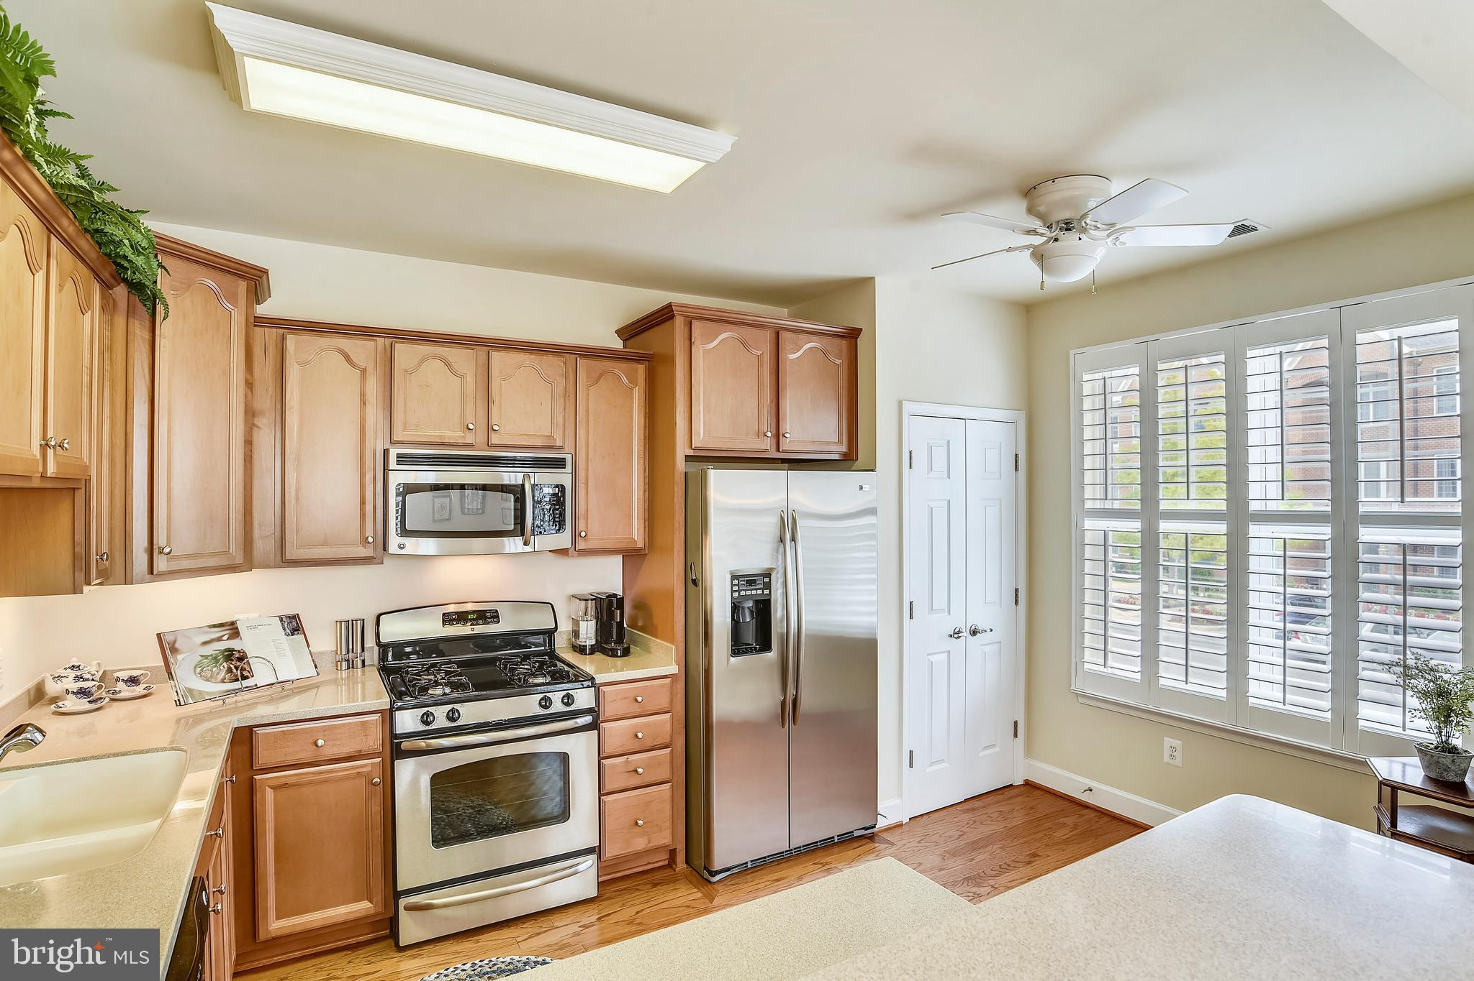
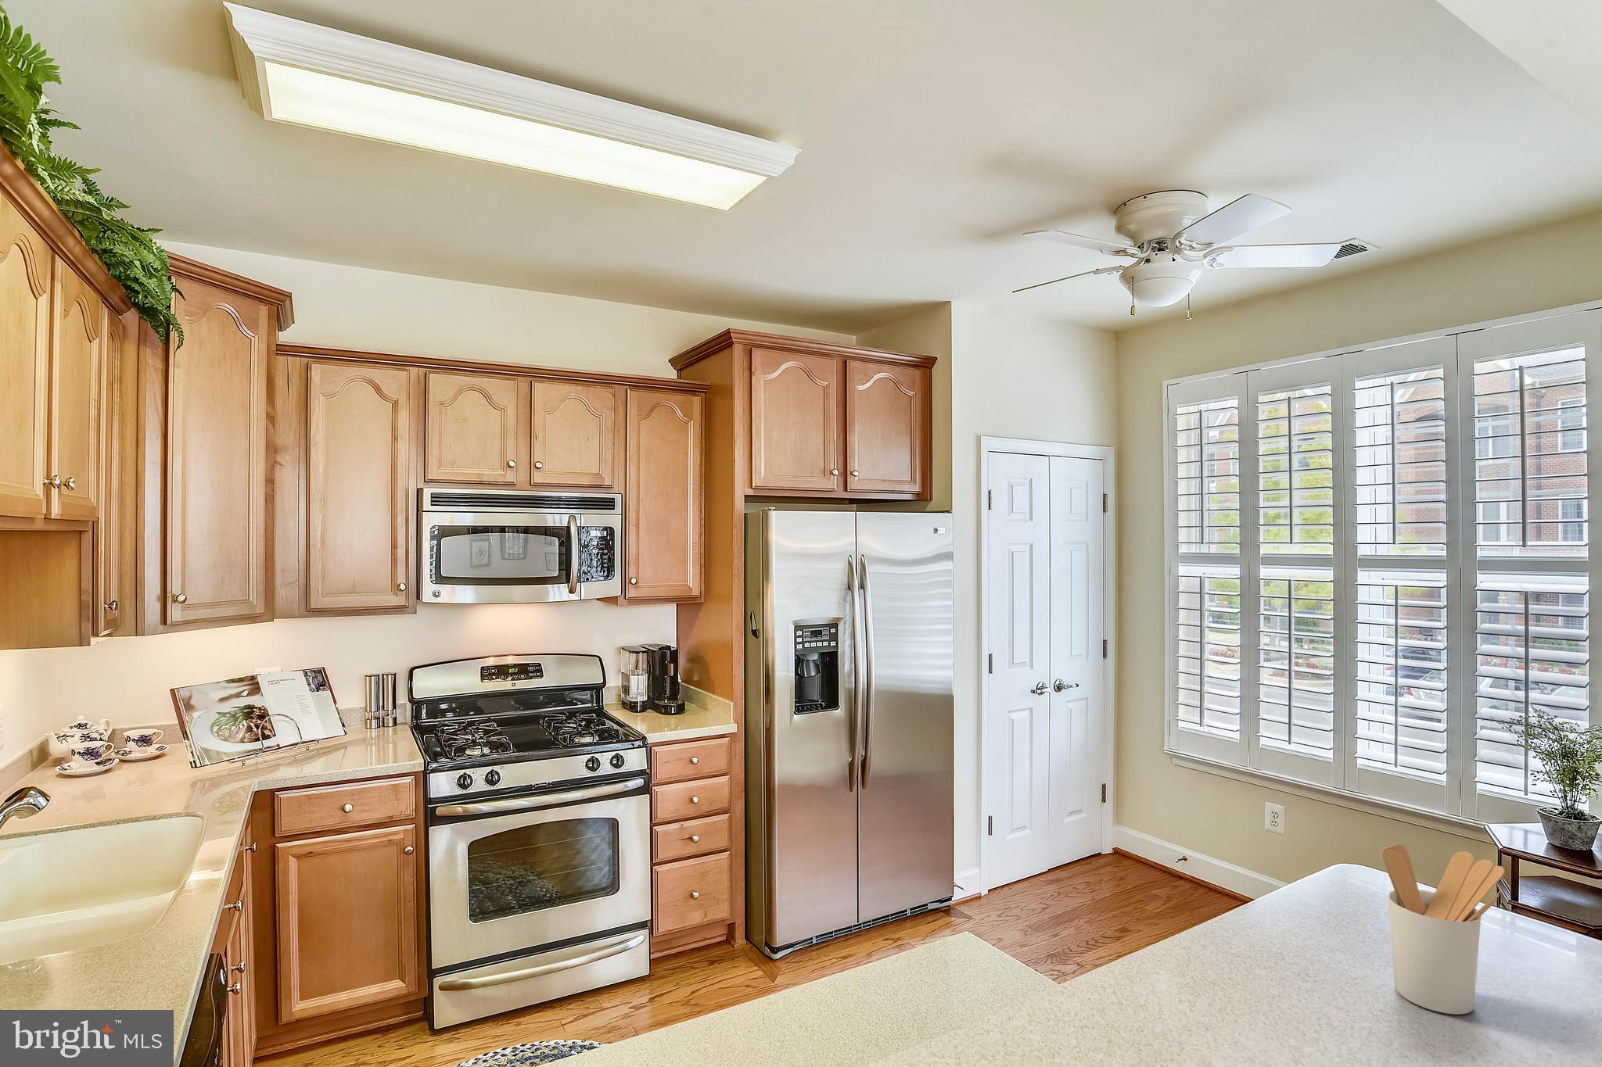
+ utensil holder [1380,843,1506,1016]
